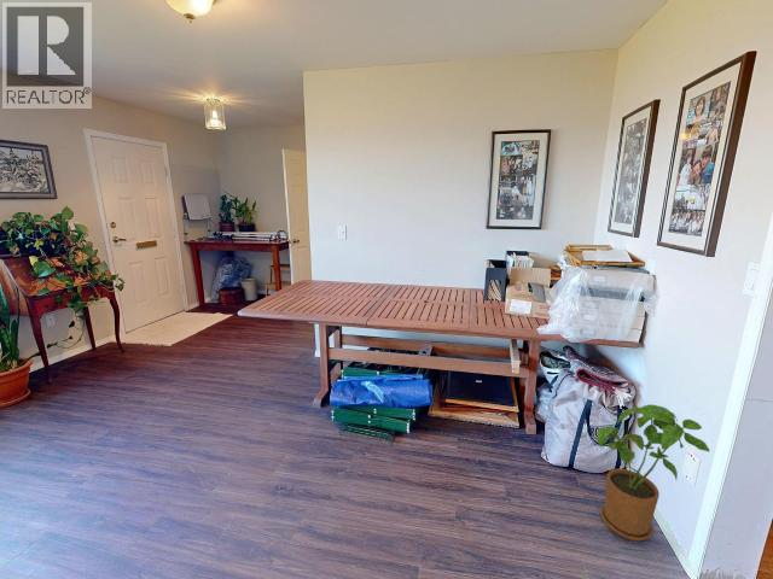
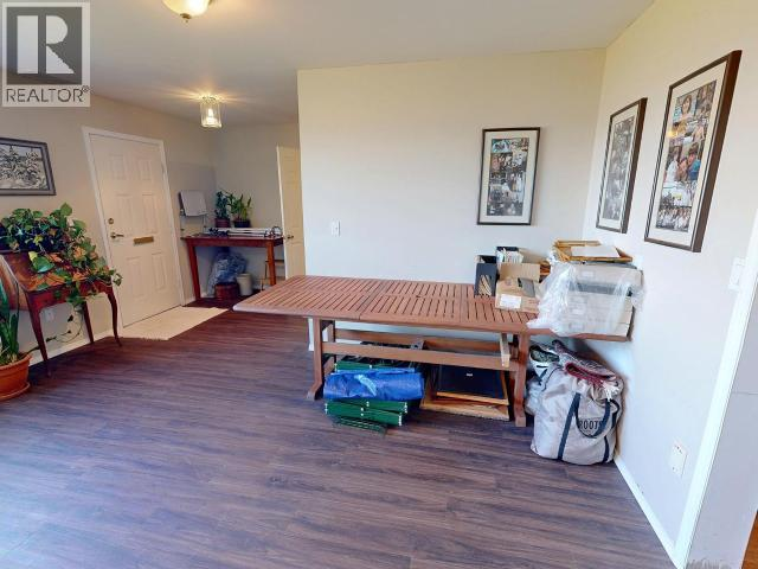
- house plant [595,403,710,542]
